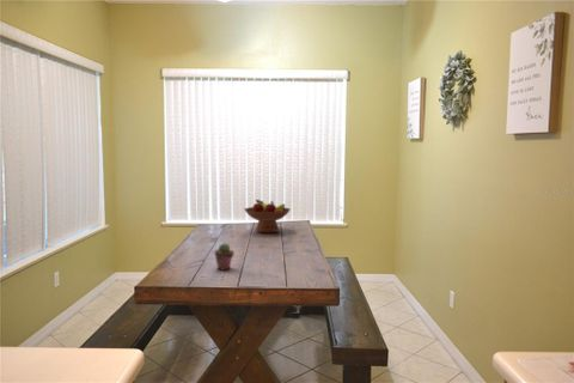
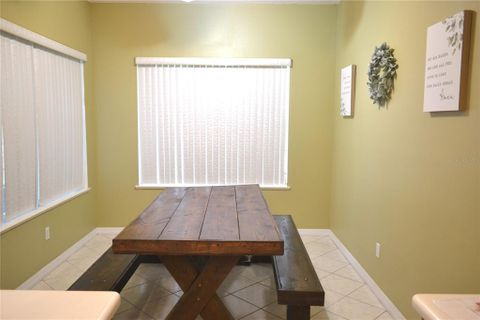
- potted succulent [213,242,236,272]
- fruit bowl [243,199,292,233]
